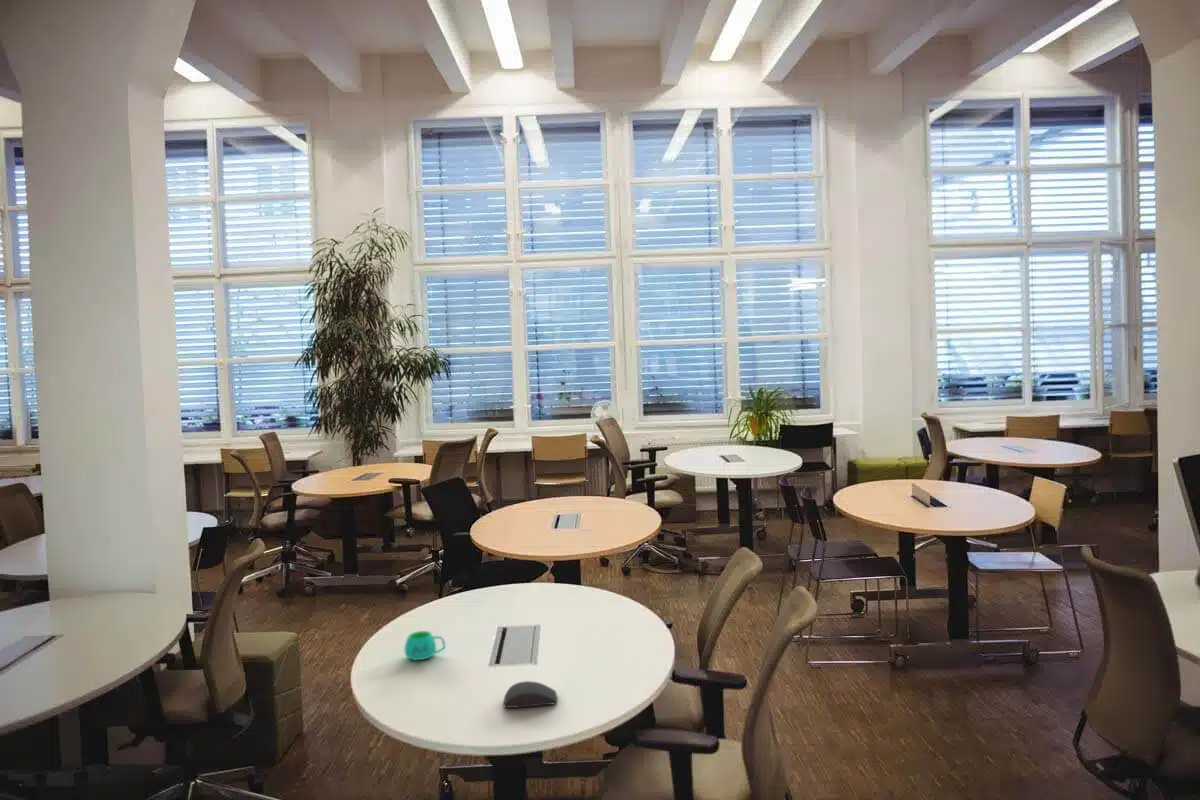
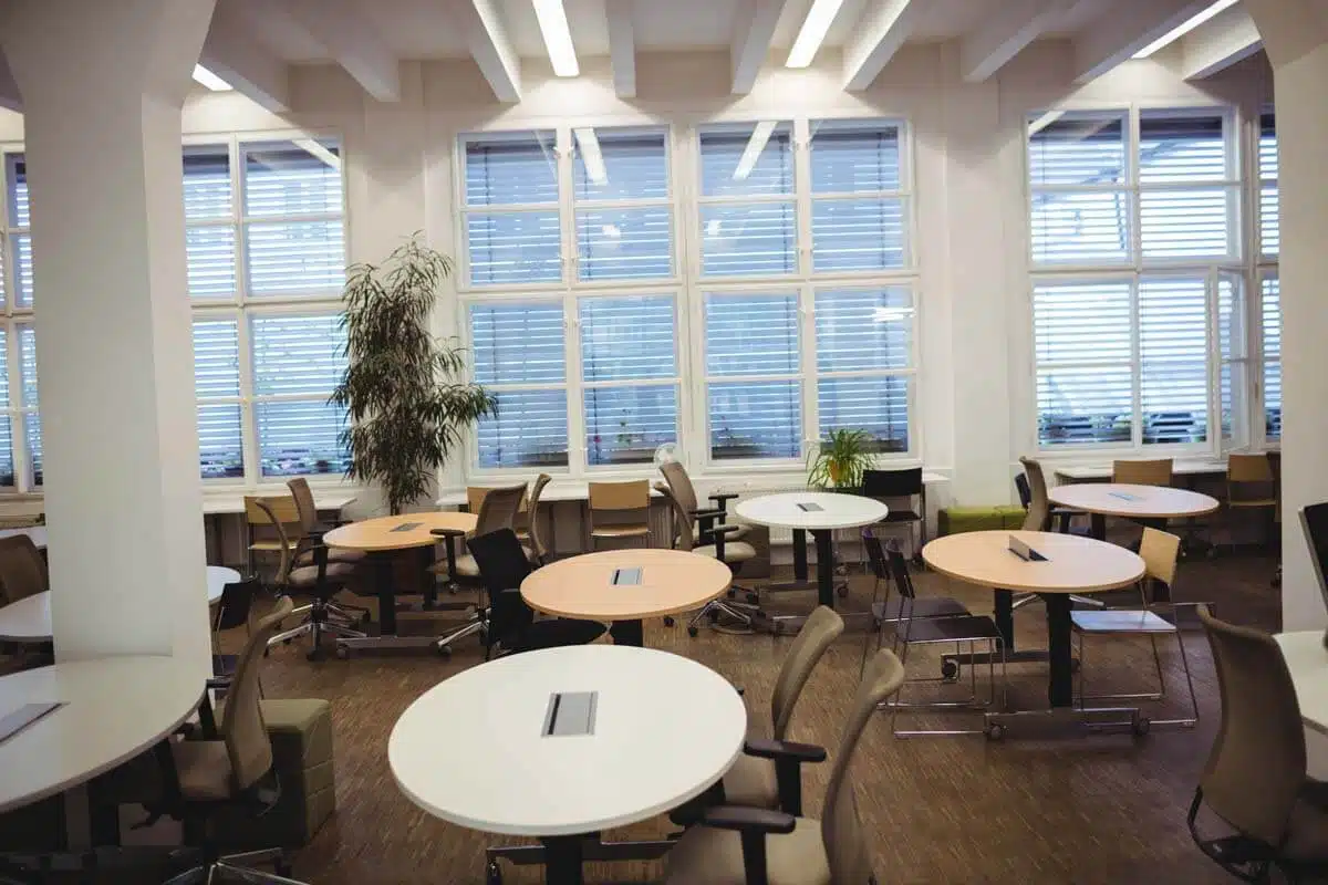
- computer mouse [503,680,558,709]
- mug [403,630,446,661]
